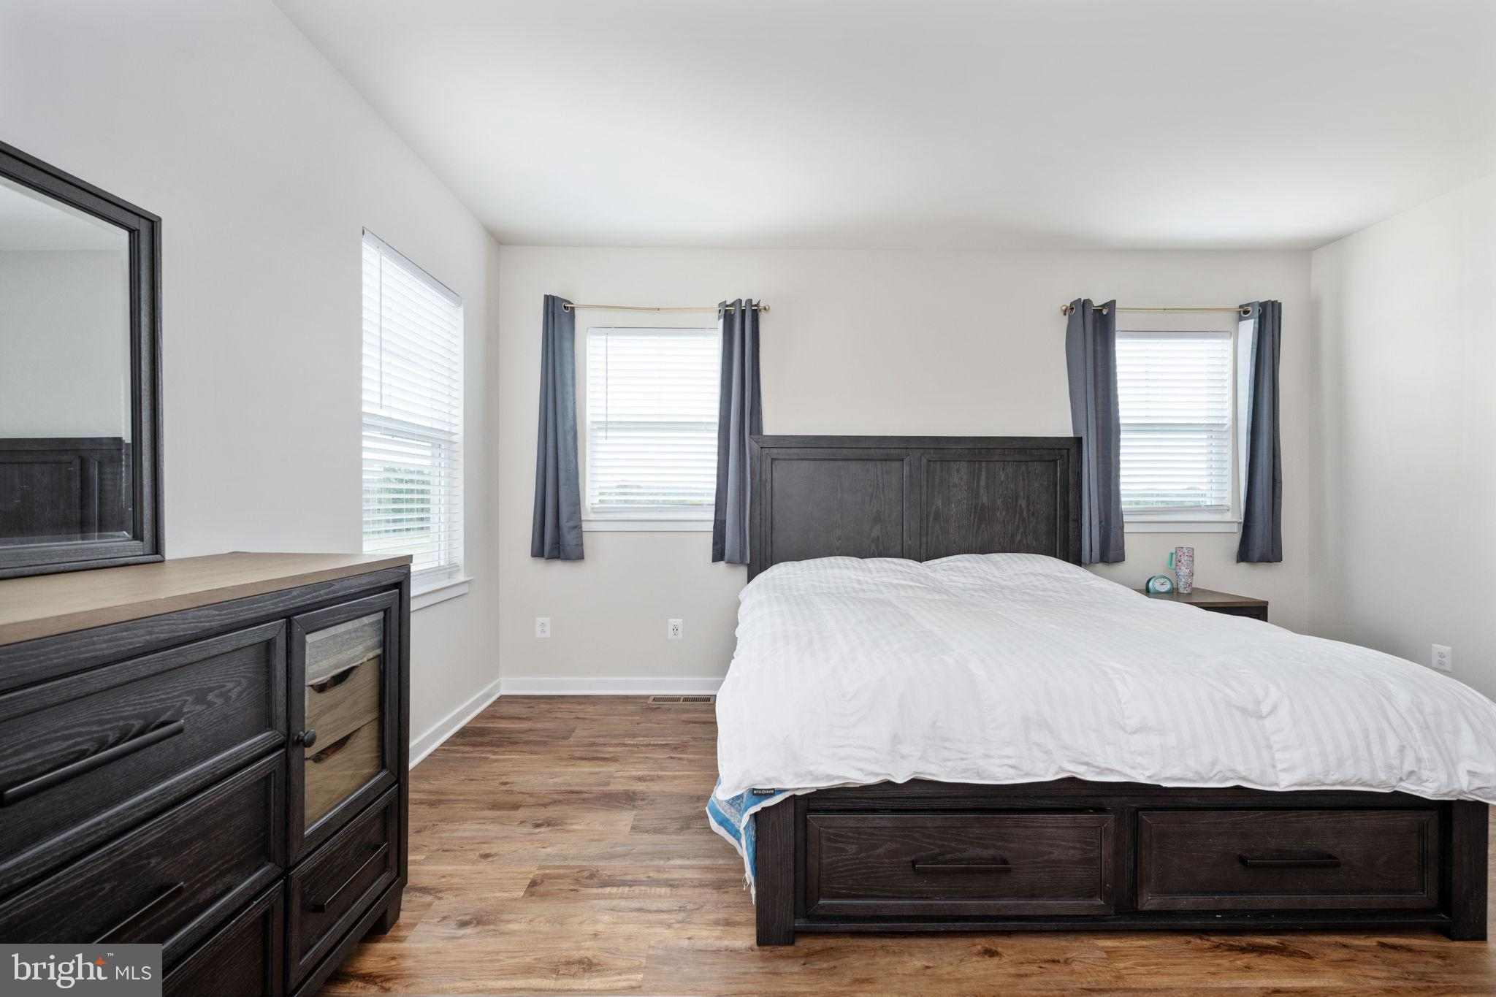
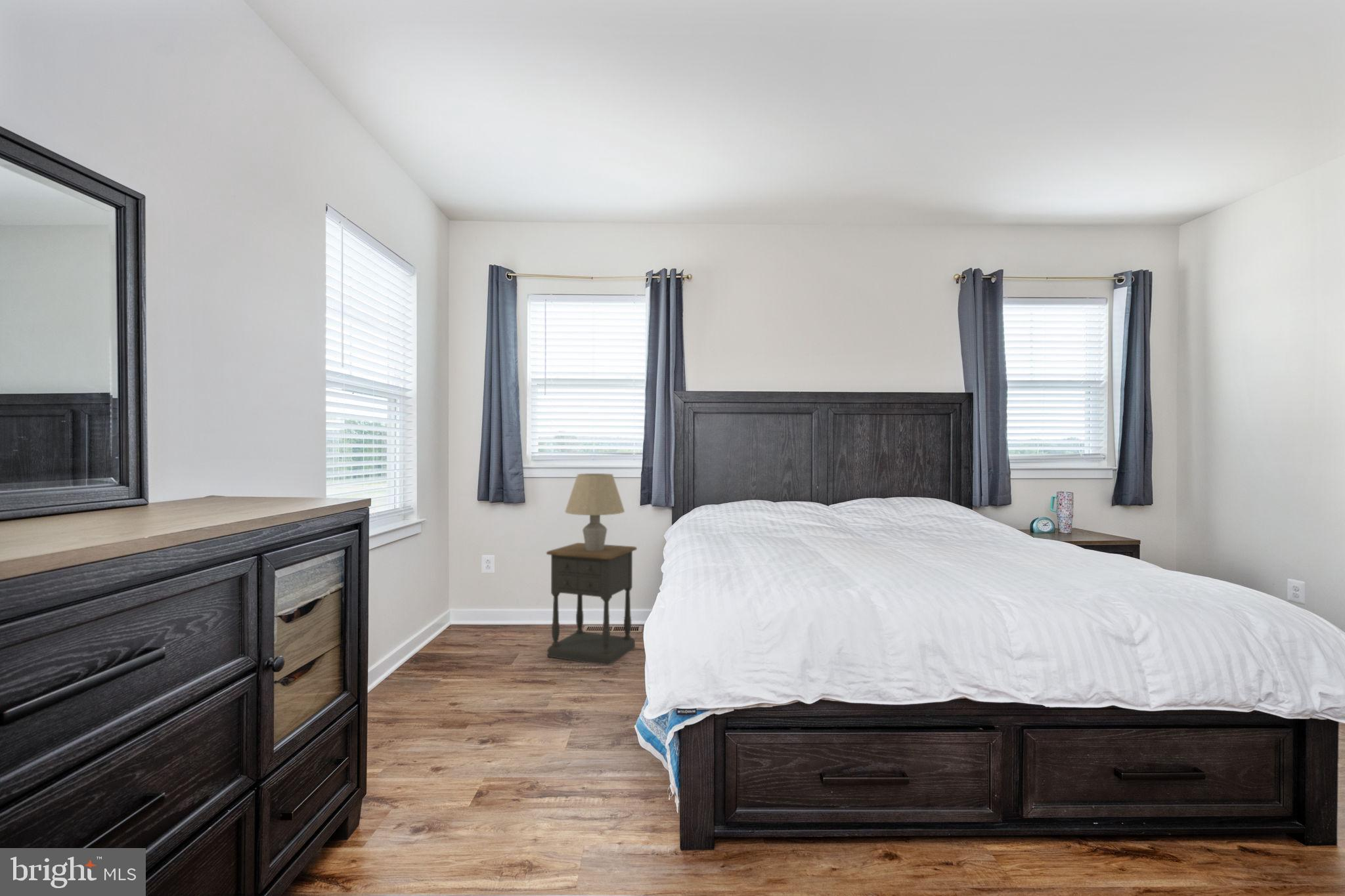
+ table lamp [564,473,625,551]
+ nightstand [546,542,638,666]
